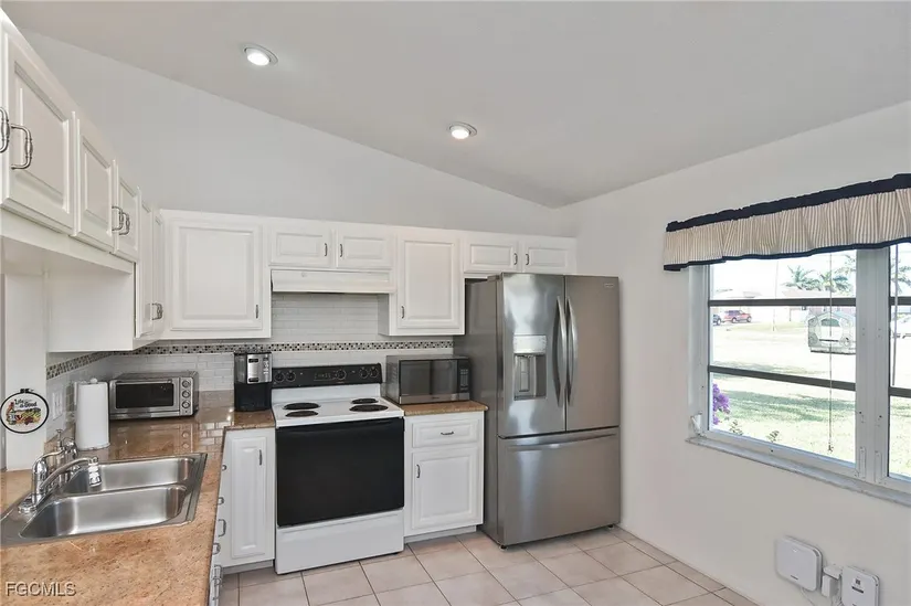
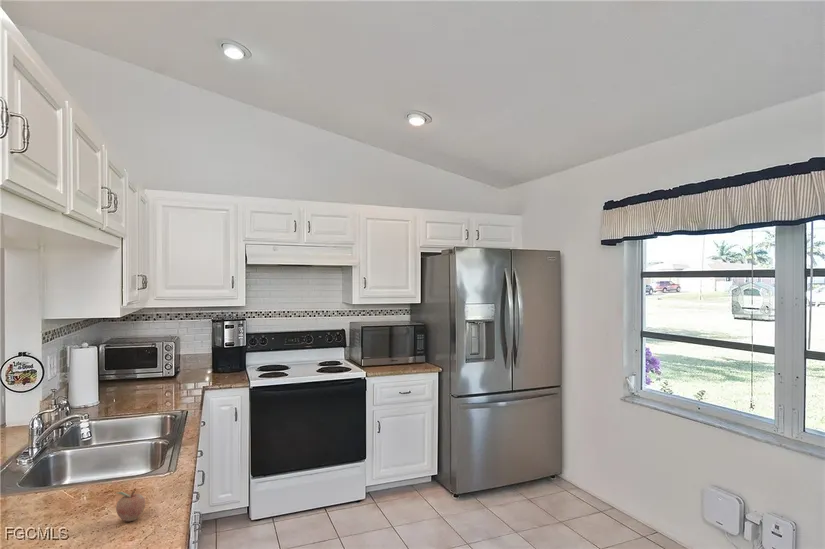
+ fruit [115,489,146,522]
